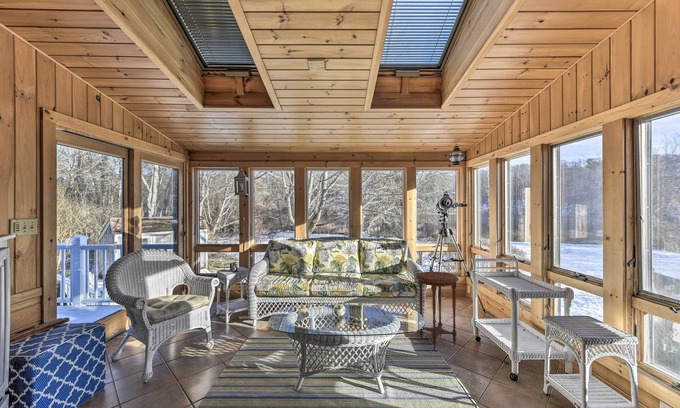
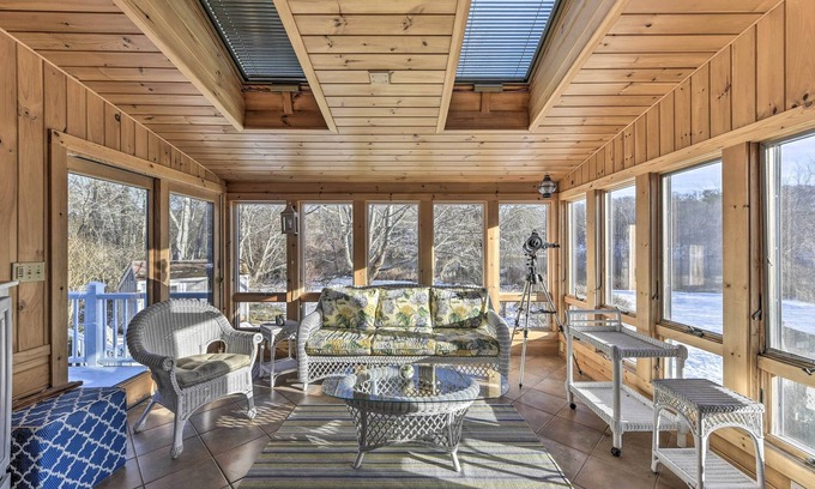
- side table [415,271,460,351]
